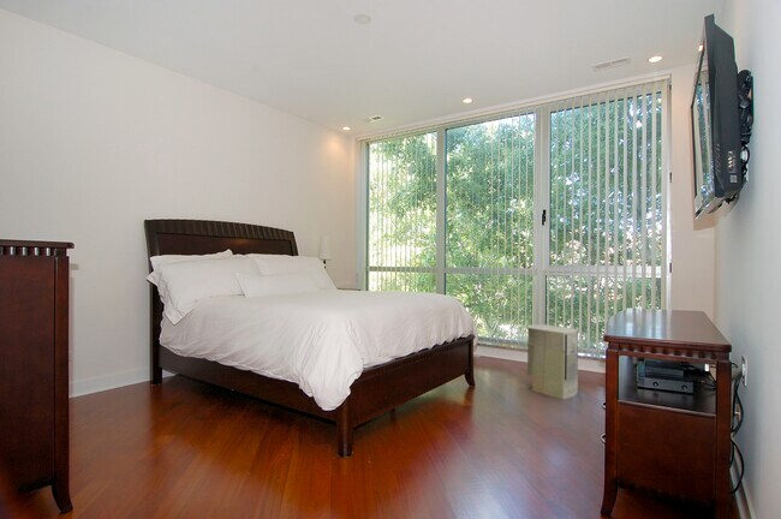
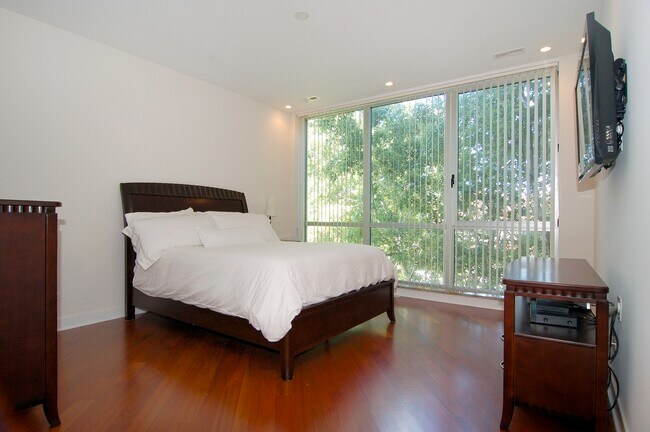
- air purifier [526,323,579,400]
